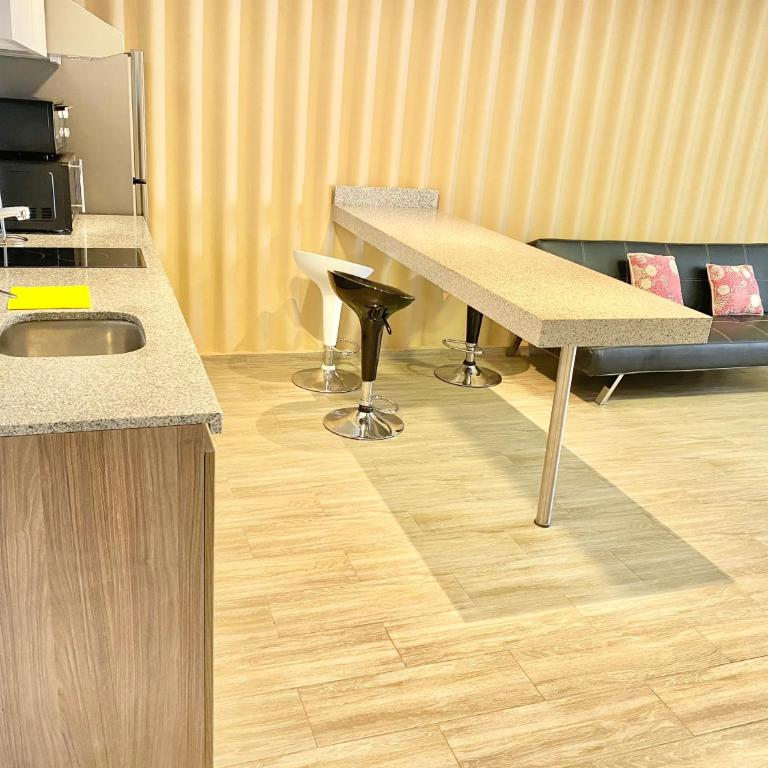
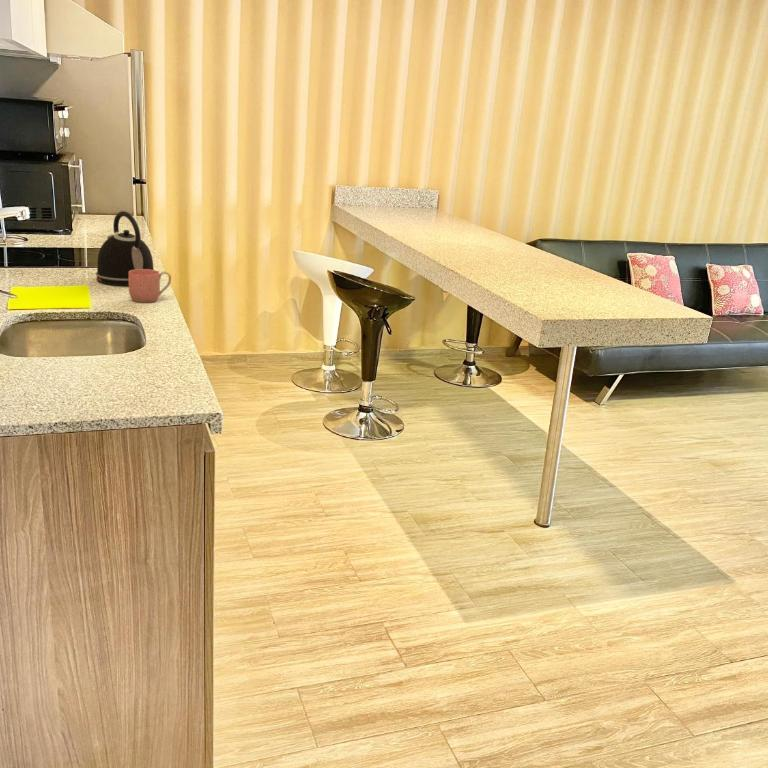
+ kettle [95,210,155,287]
+ mug [128,269,172,303]
